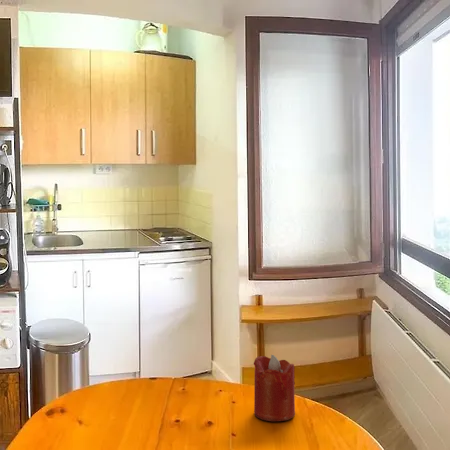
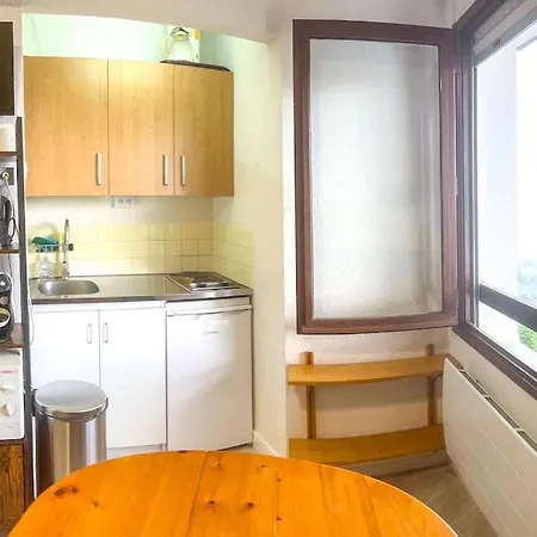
- candle [253,354,296,422]
